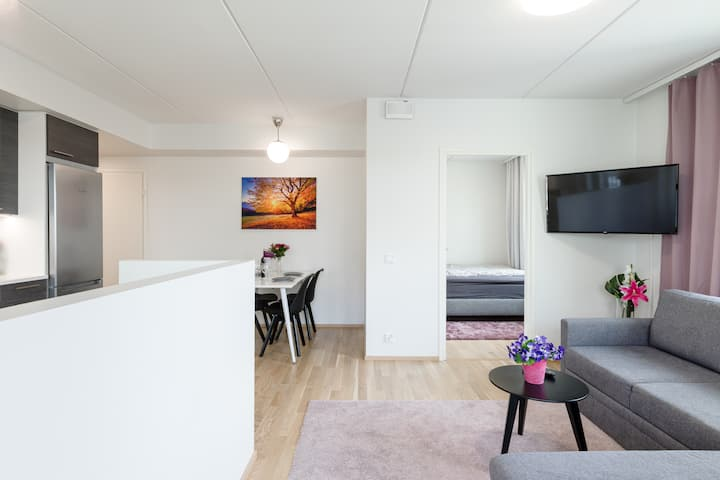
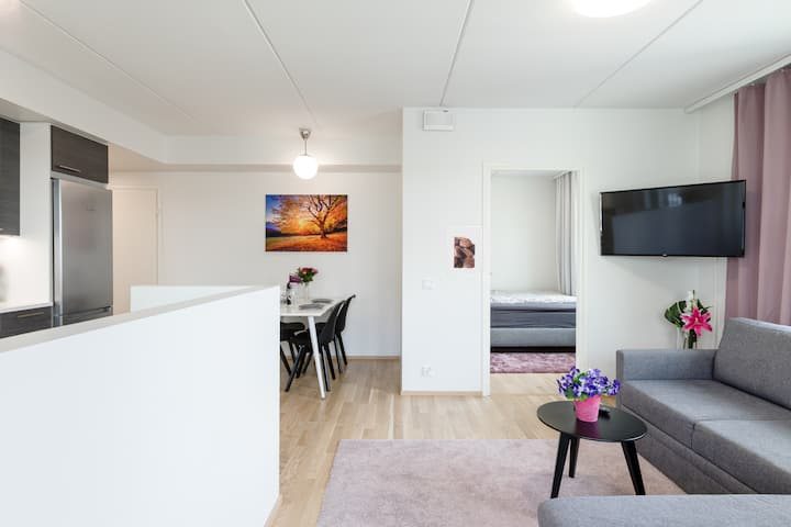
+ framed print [446,225,483,276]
